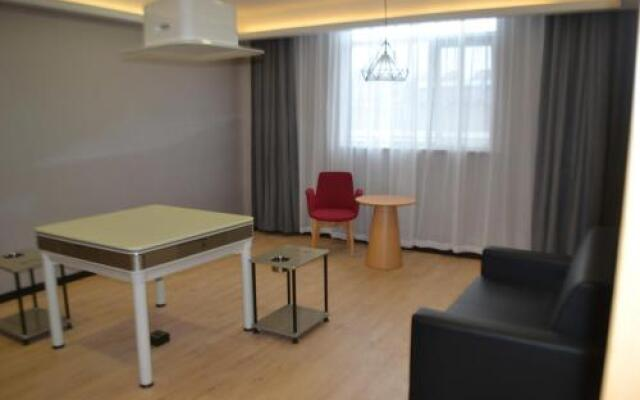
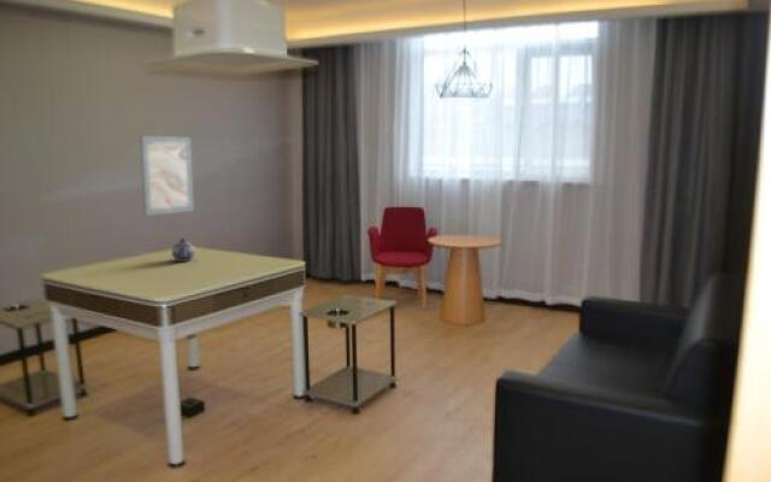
+ wall art [139,135,195,217]
+ teapot [171,237,196,263]
